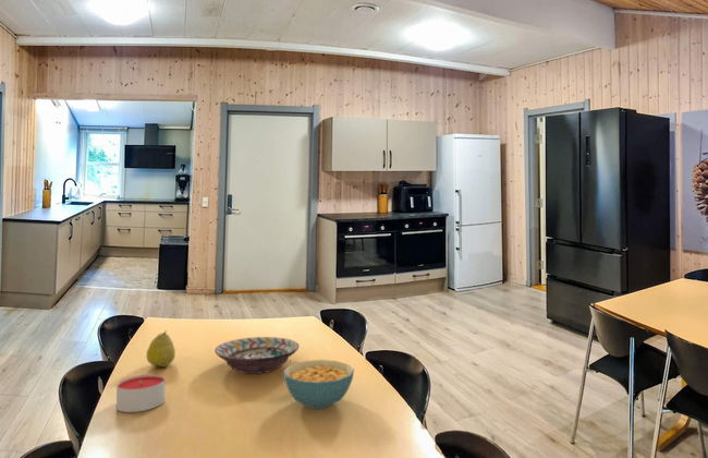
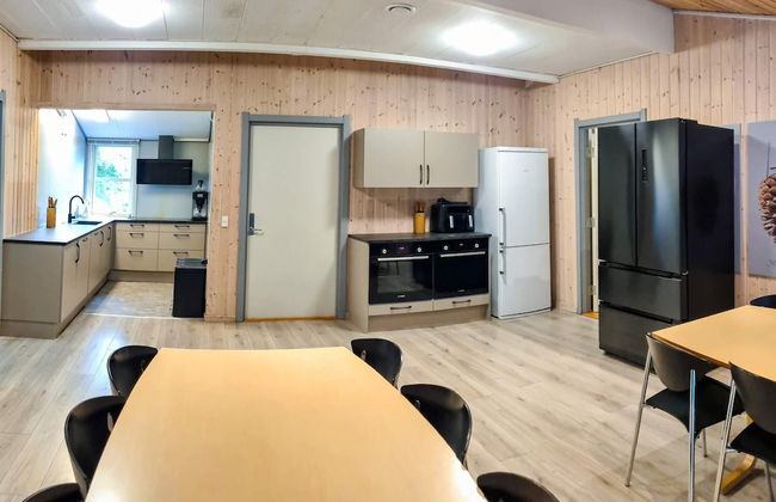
- fruit [145,330,176,367]
- cereal bowl [282,359,355,410]
- candle [115,373,167,413]
- decorative bowl [213,336,301,375]
